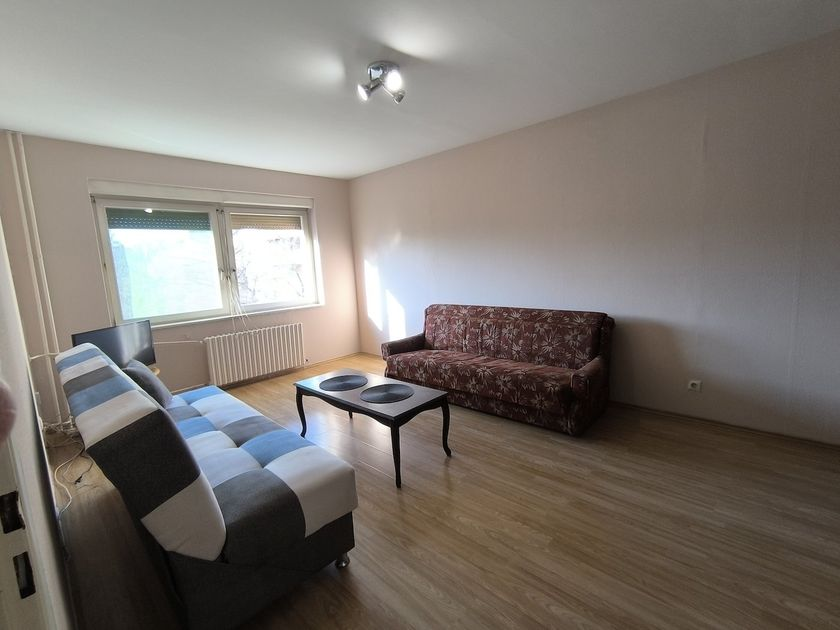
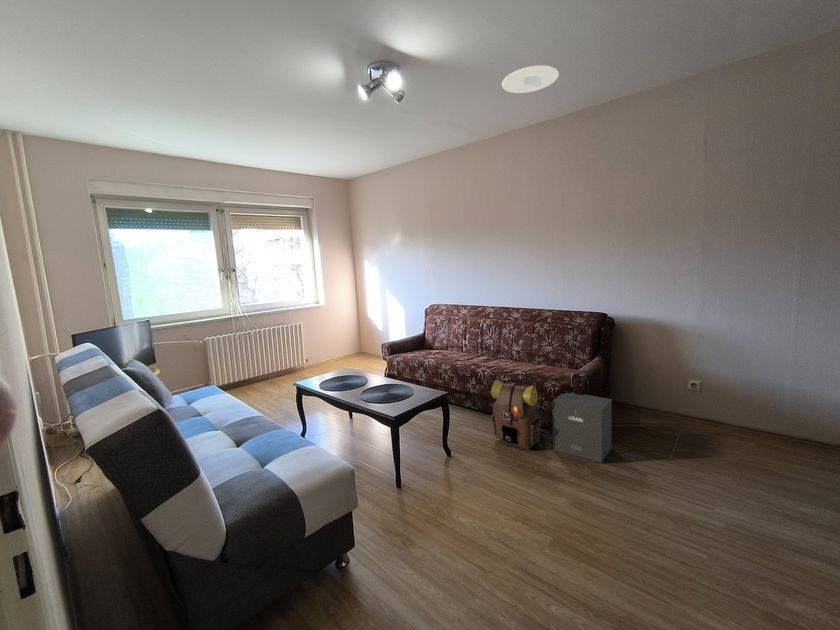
+ recessed light [501,64,560,94]
+ speaker [551,392,613,464]
+ backpack [490,379,543,451]
